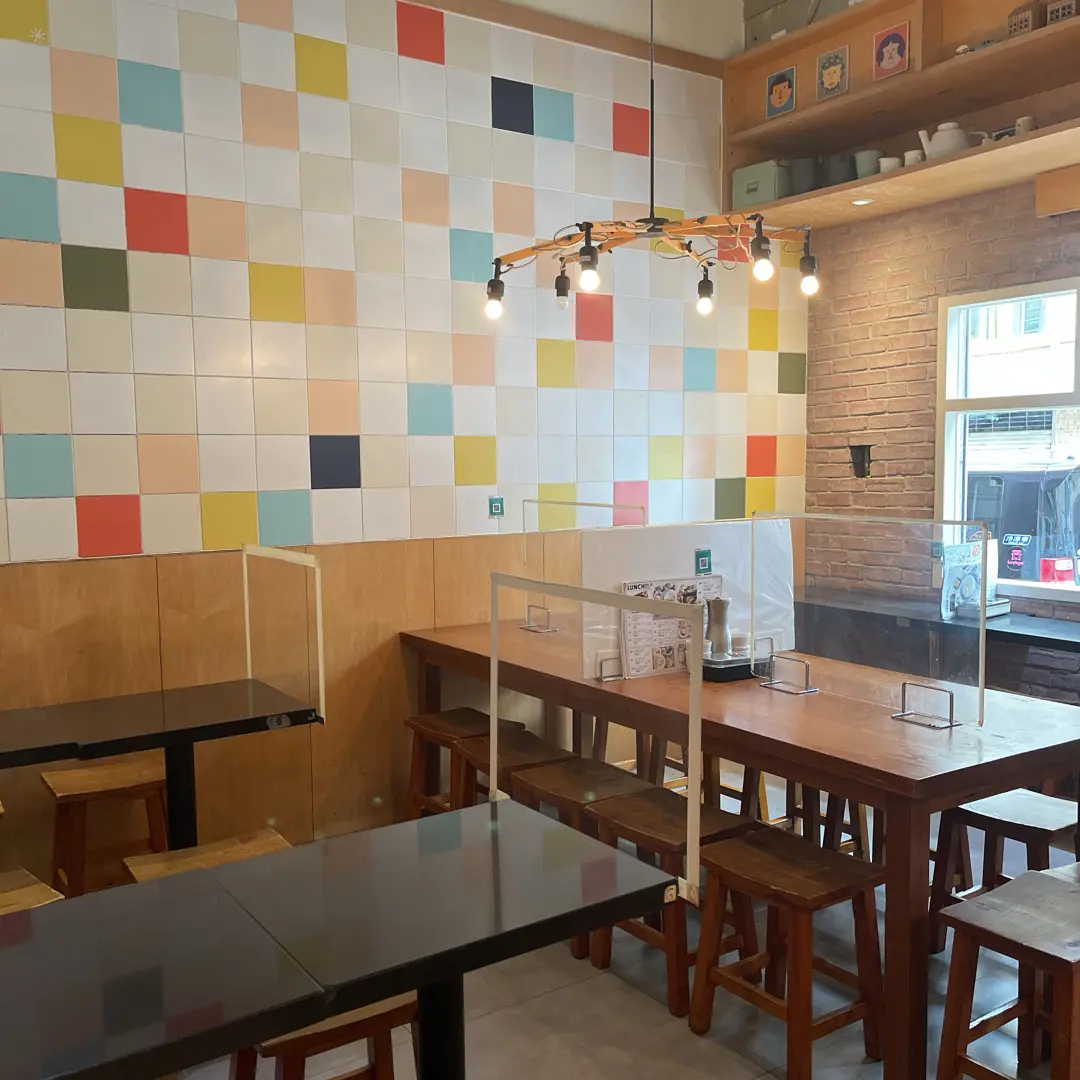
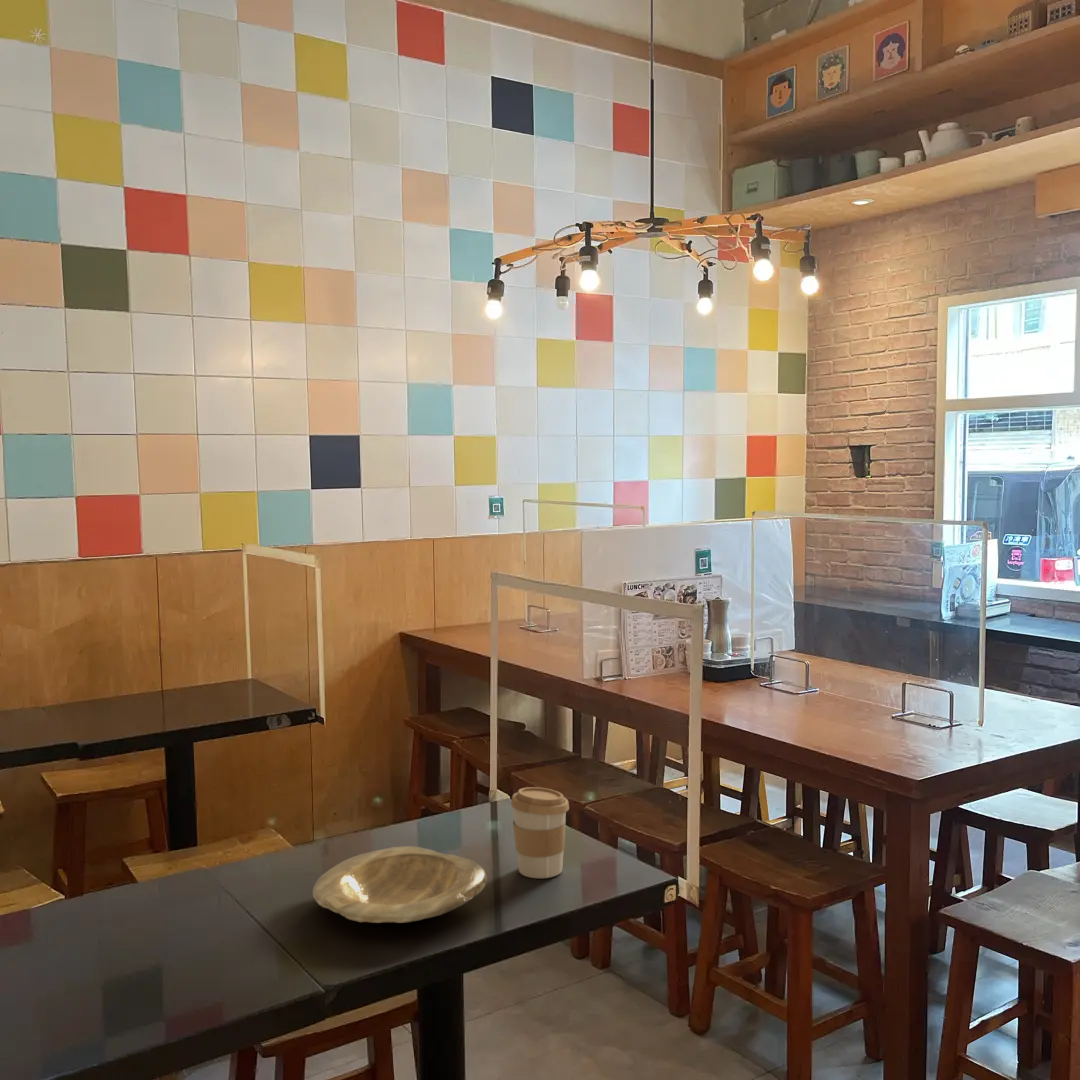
+ coffee cup [510,786,570,879]
+ plate [312,845,488,924]
